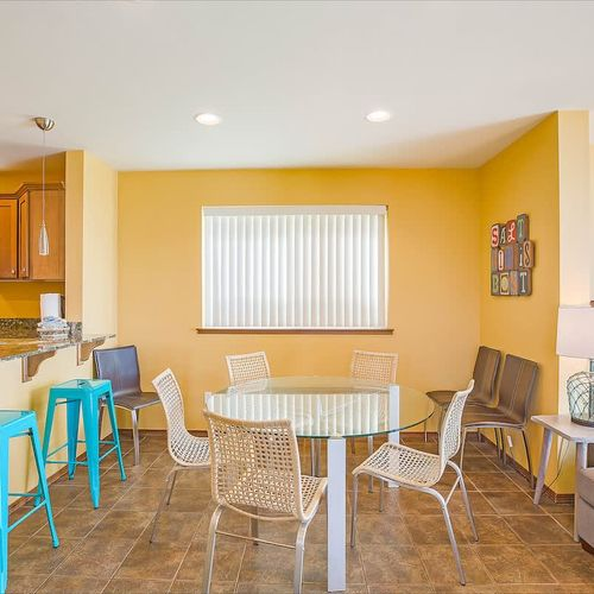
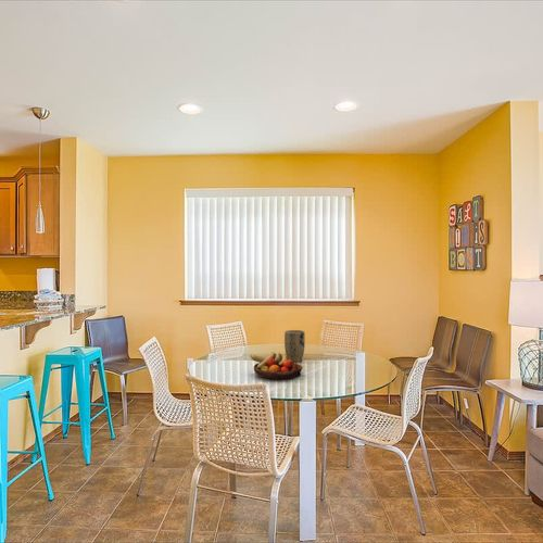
+ plant pot [283,329,306,363]
+ fruit bowl [250,351,304,380]
